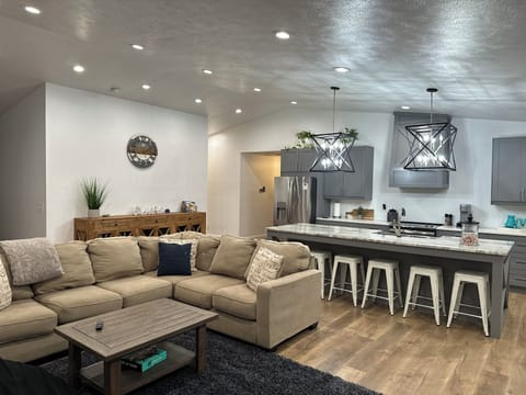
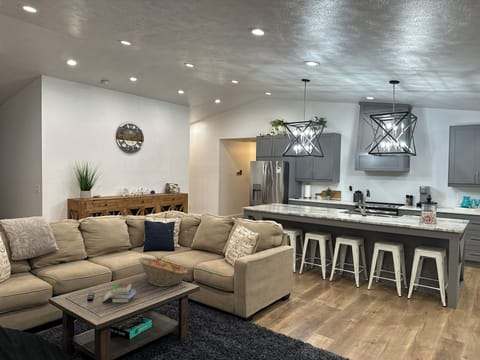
+ book [101,282,137,304]
+ fruit basket [137,256,188,288]
